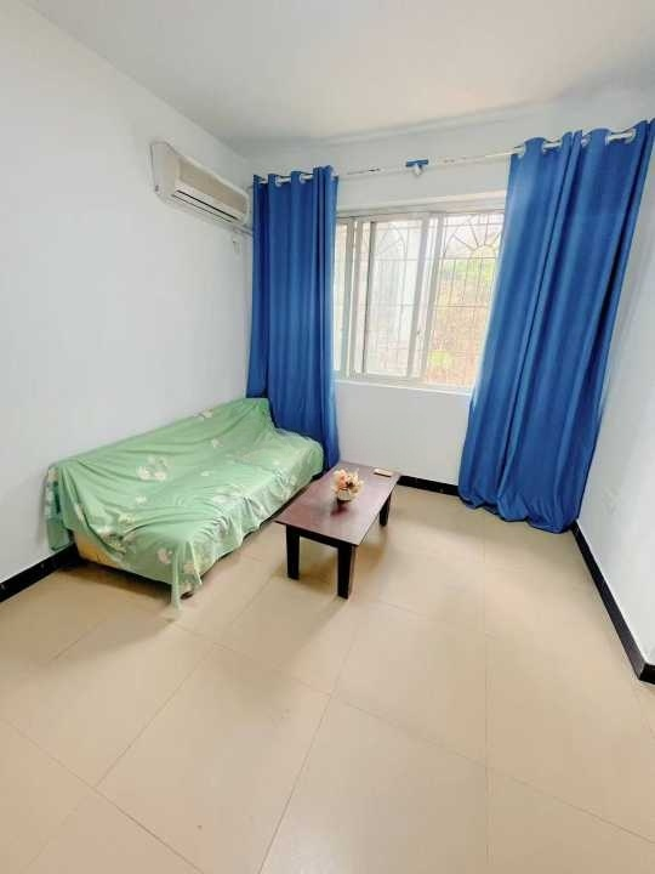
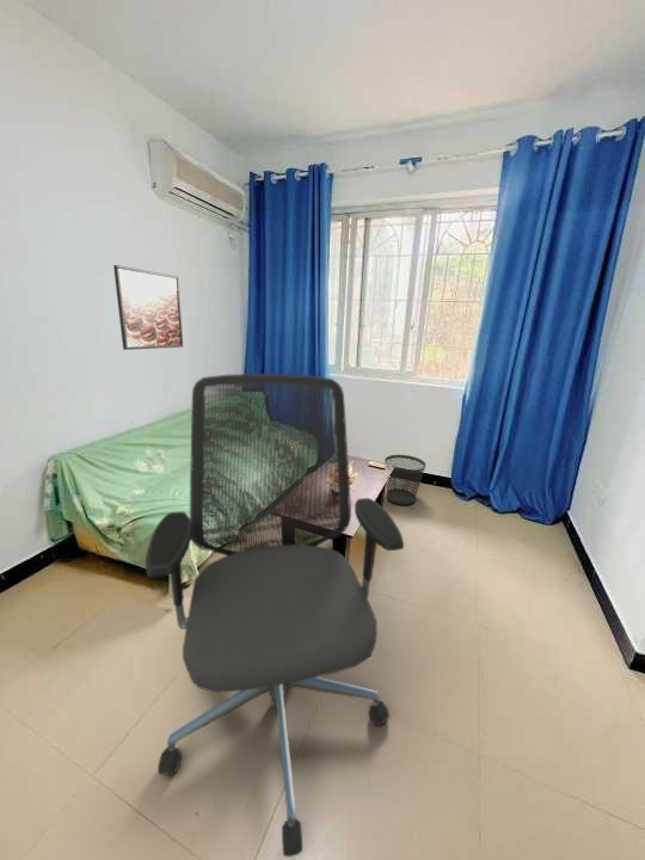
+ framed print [112,264,184,351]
+ office chair [145,373,405,858]
+ wastebasket [383,454,426,506]
